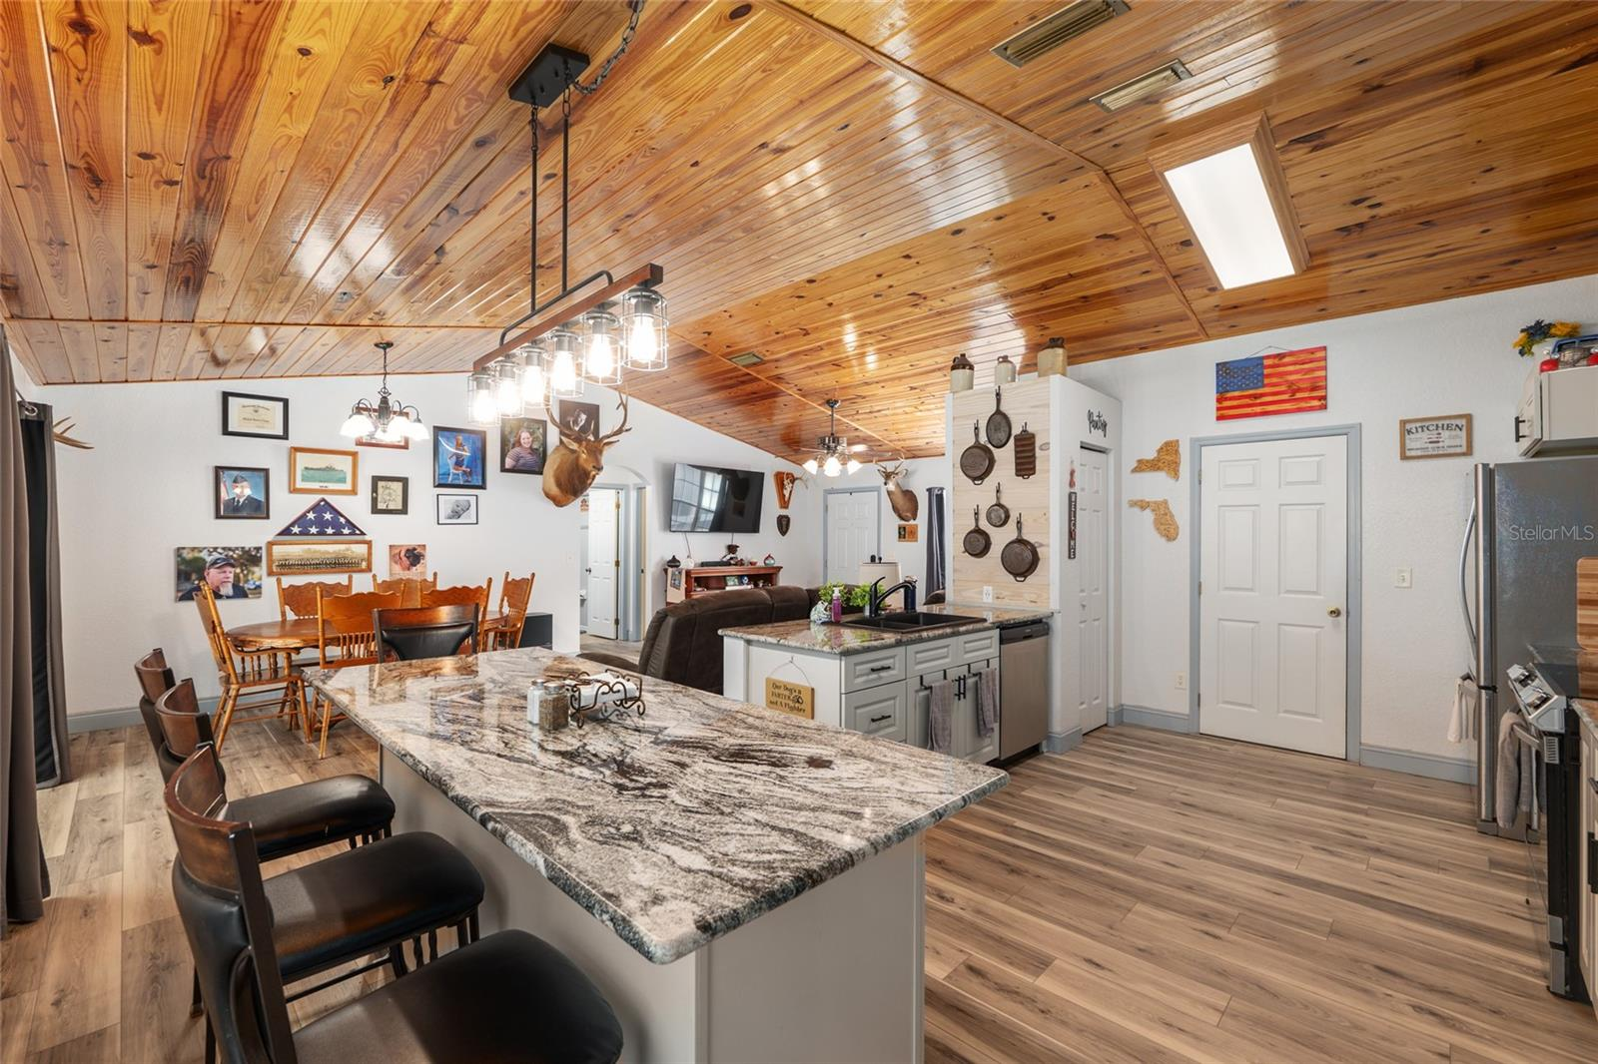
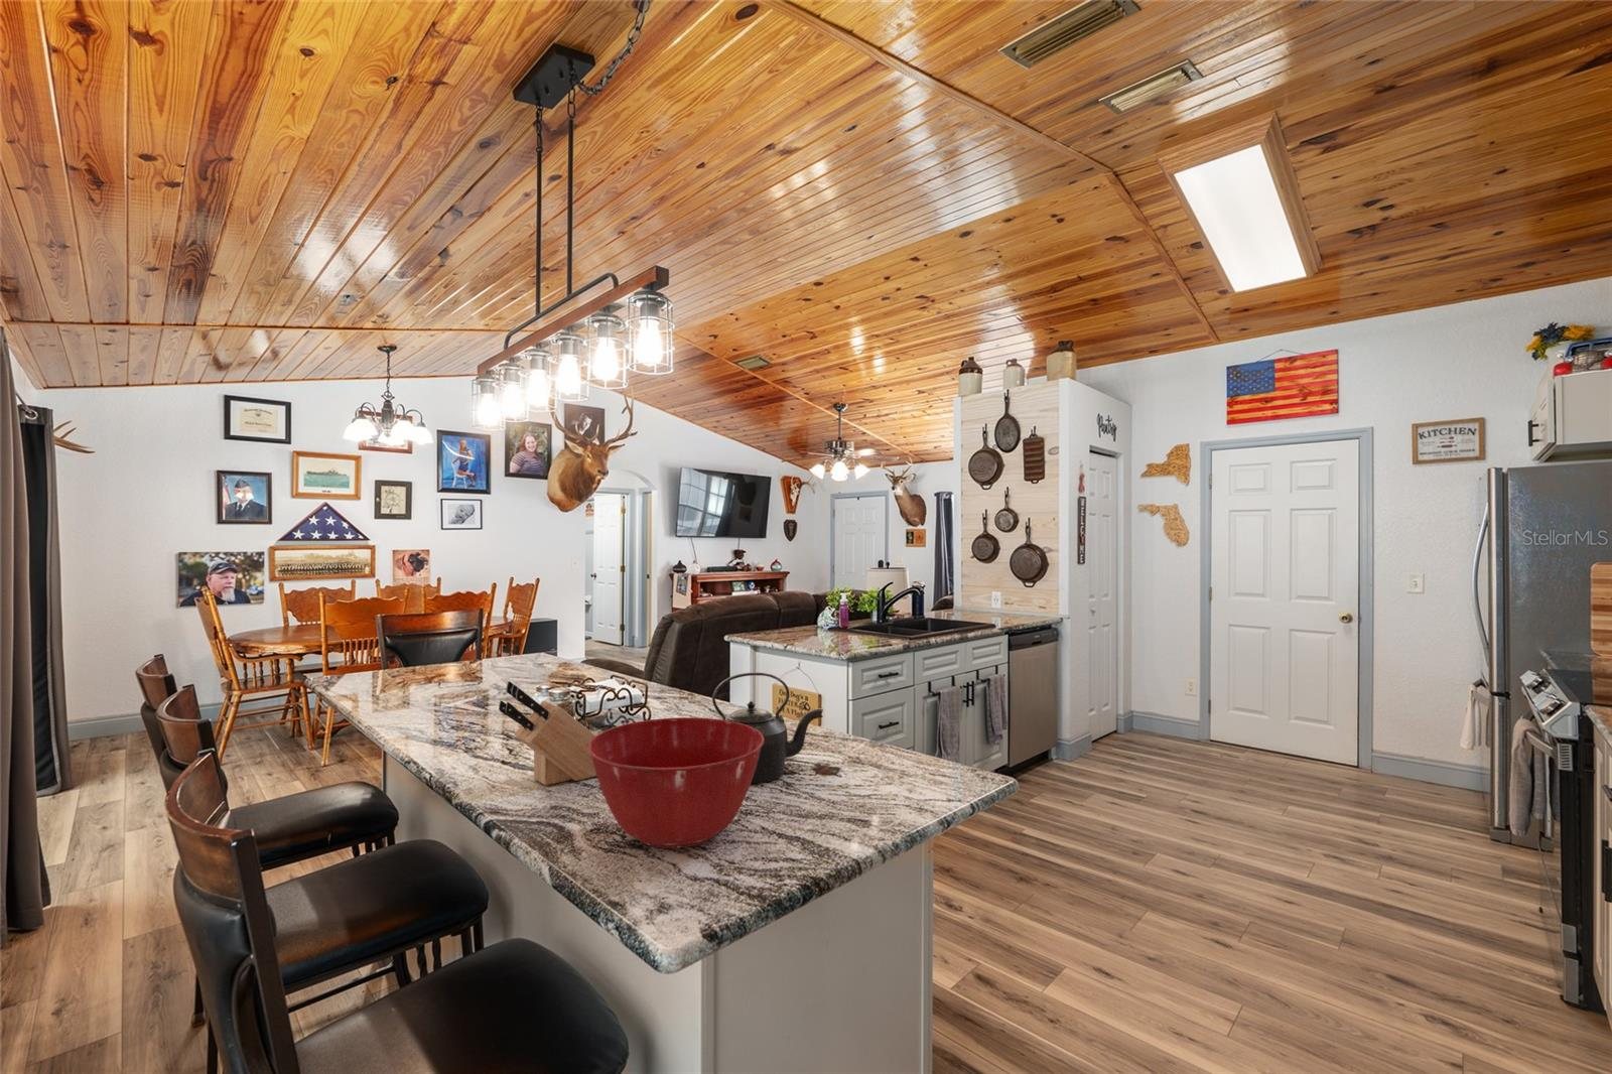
+ knife block [497,680,597,786]
+ mixing bowl [587,717,763,850]
+ kettle [711,671,825,784]
